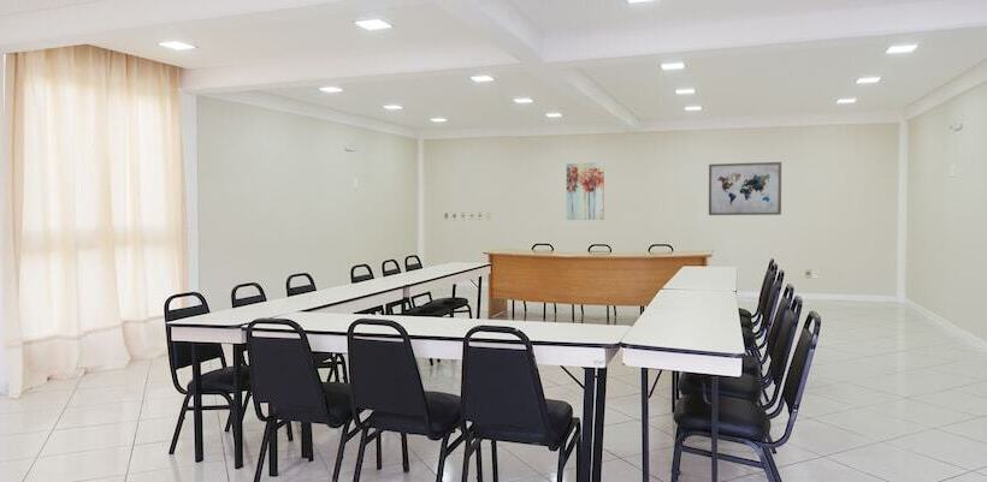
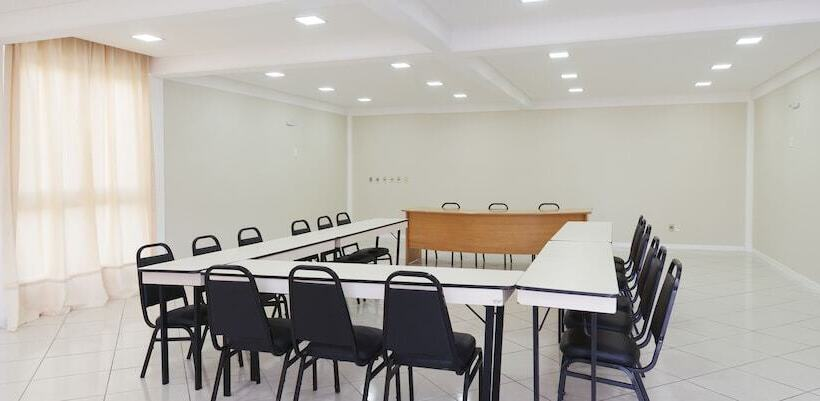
- wall art [566,161,605,221]
- wall art [708,161,782,216]
